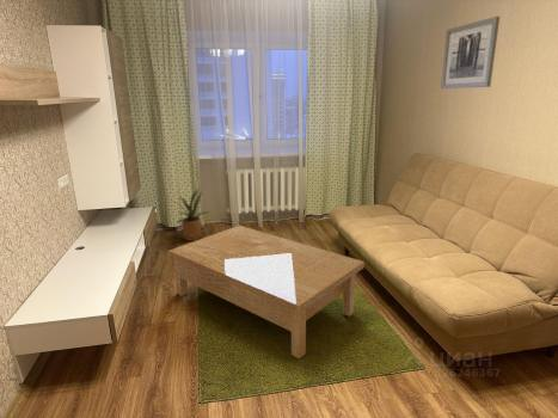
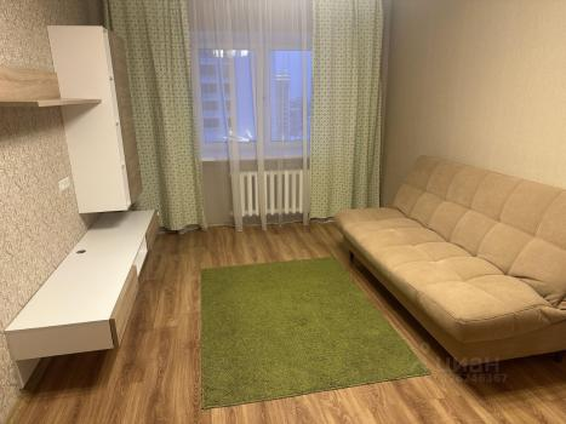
- house plant [168,186,211,242]
- wall art [440,16,501,90]
- coffee table [167,225,366,361]
